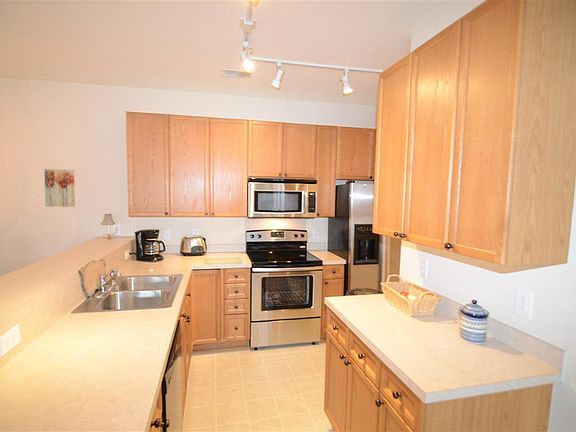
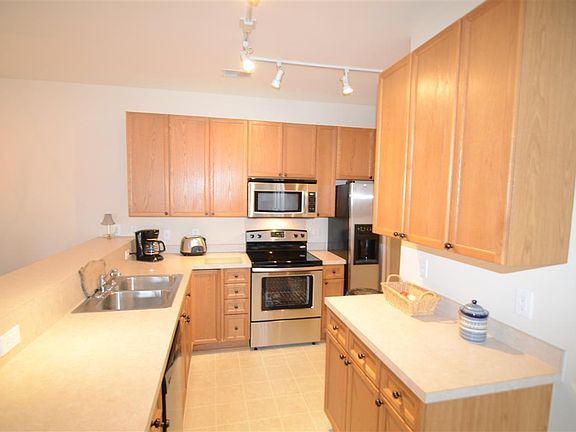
- wall art [43,168,76,208]
